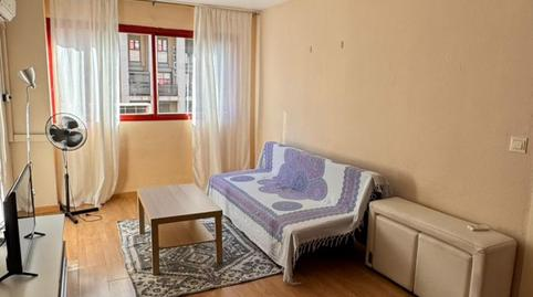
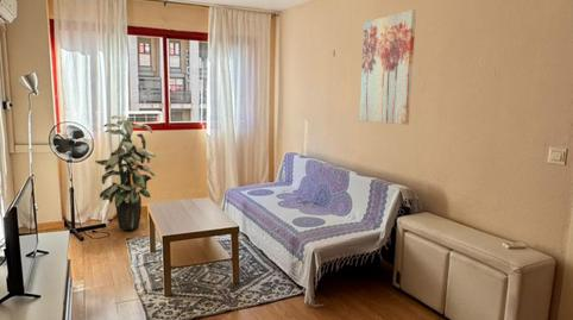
+ indoor plant [94,114,157,231]
+ wall art [358,8,417,126]
